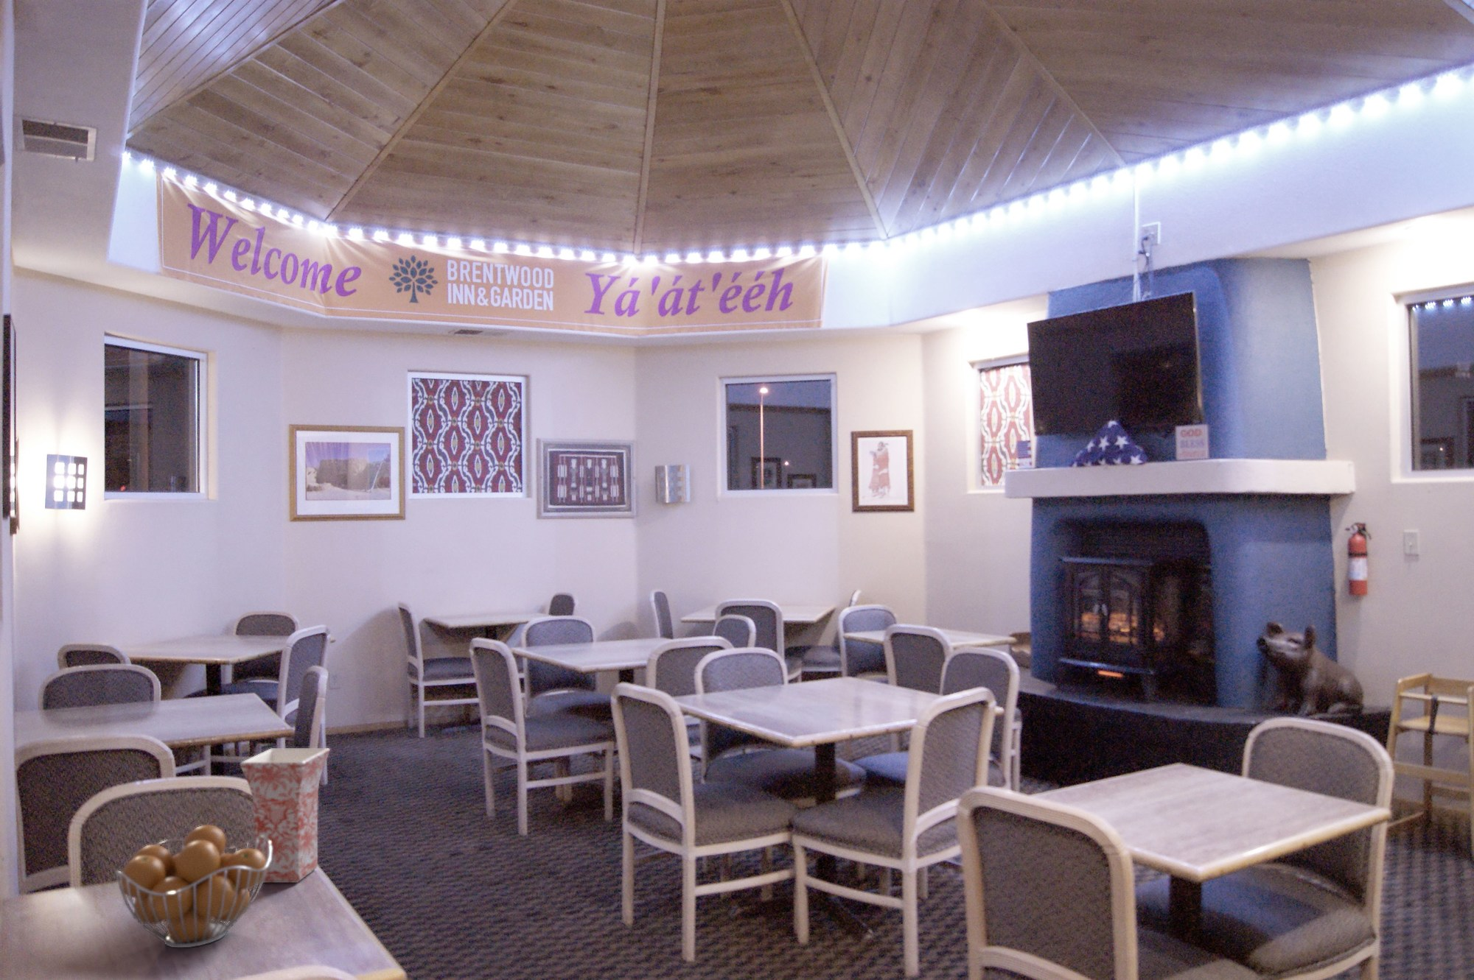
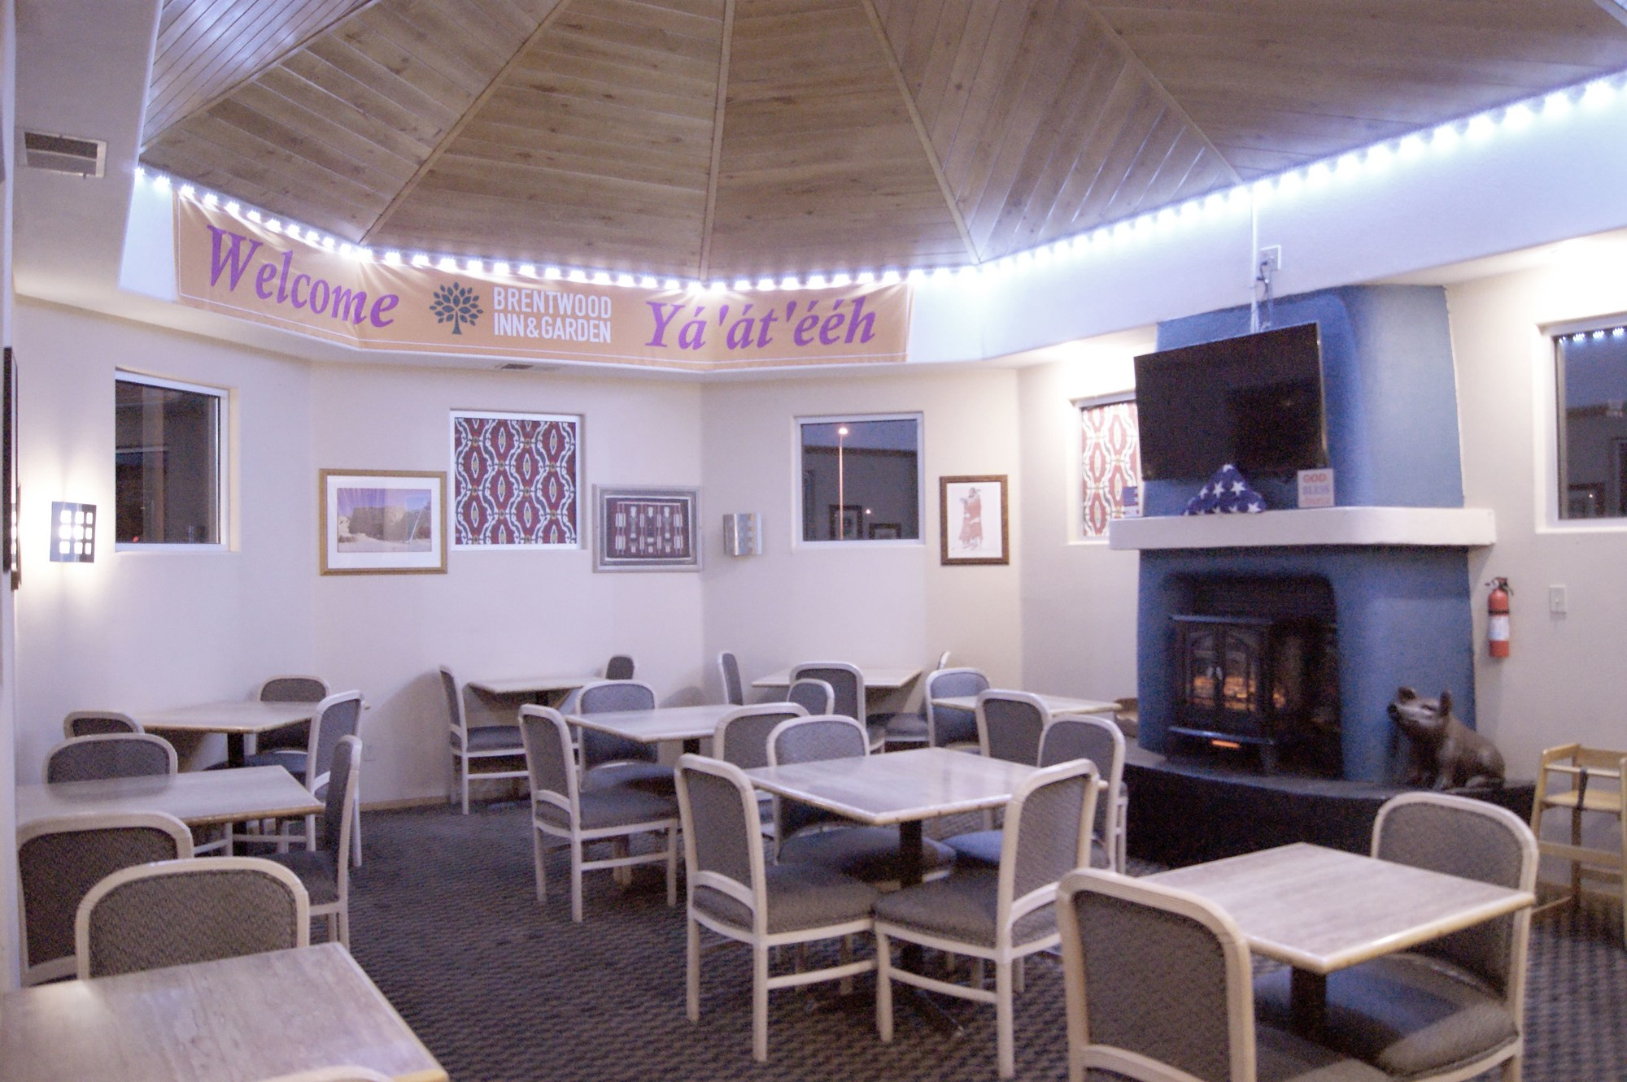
- vase [239,747,330,884]
- fruit basket [115,824,271,948]
